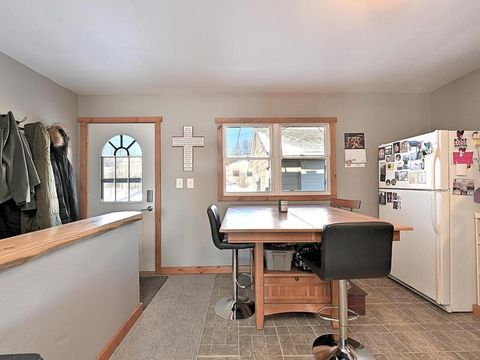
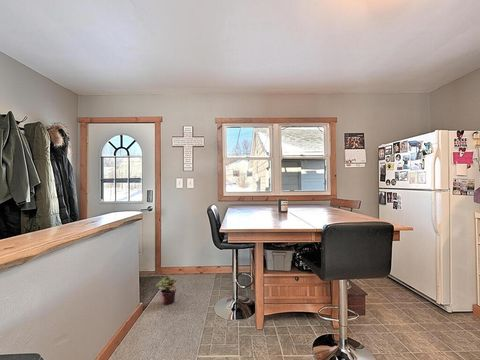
+ potted plant [155,276,177,305]
